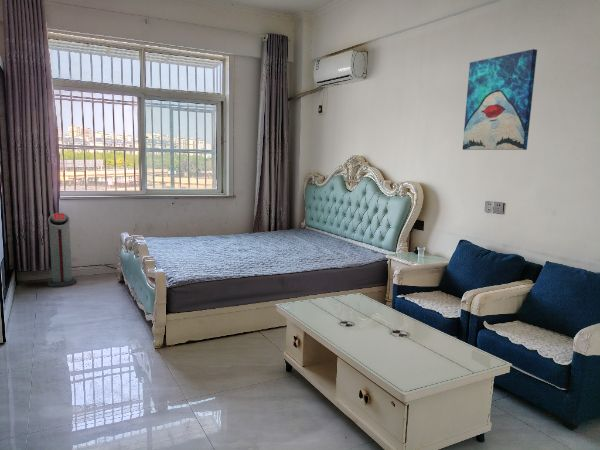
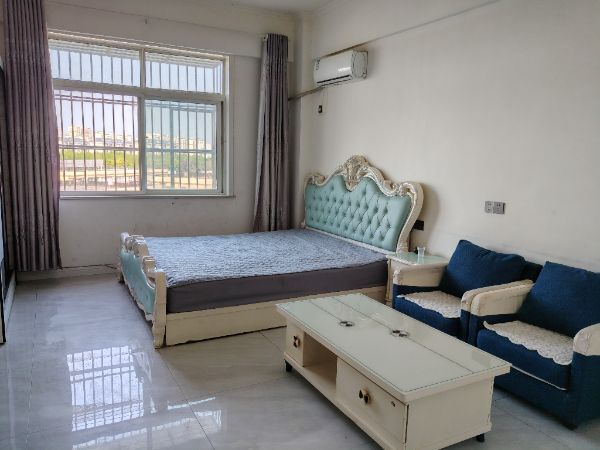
- wall art [462,48,538,151]
- air purifier [47,212,78,288]
